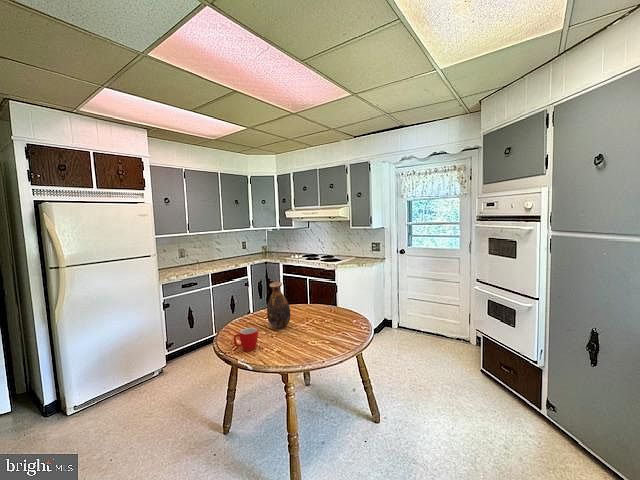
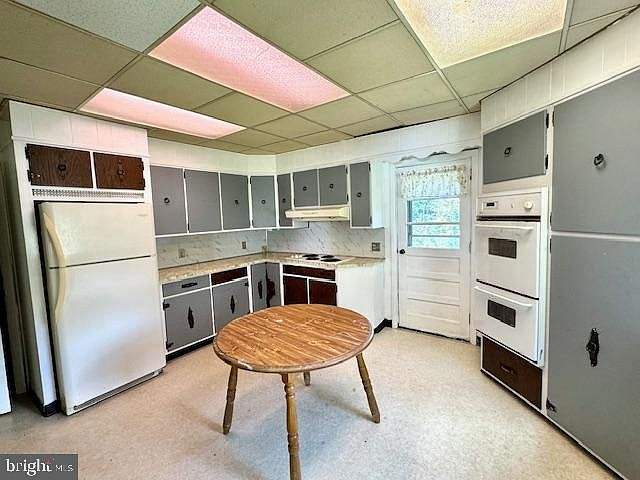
- vase [266,281,291,329]
- mug [233,327,259,352]
